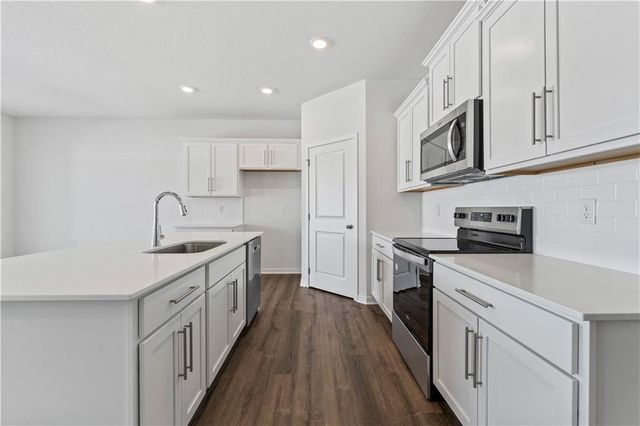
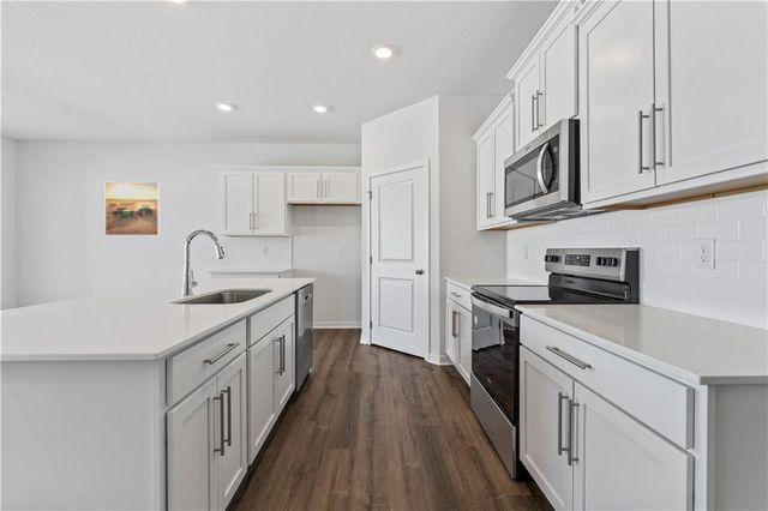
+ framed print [104,181,161,236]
